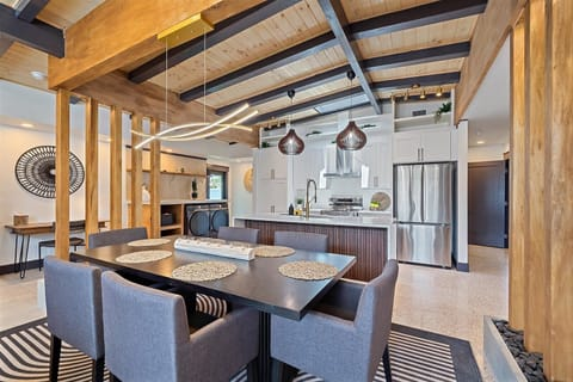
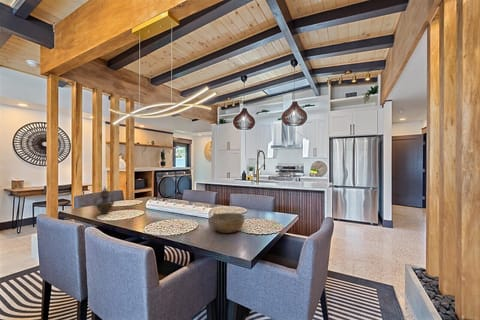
+ teapot [93,186,115,215]
+ bowl [209,212,246,234]
